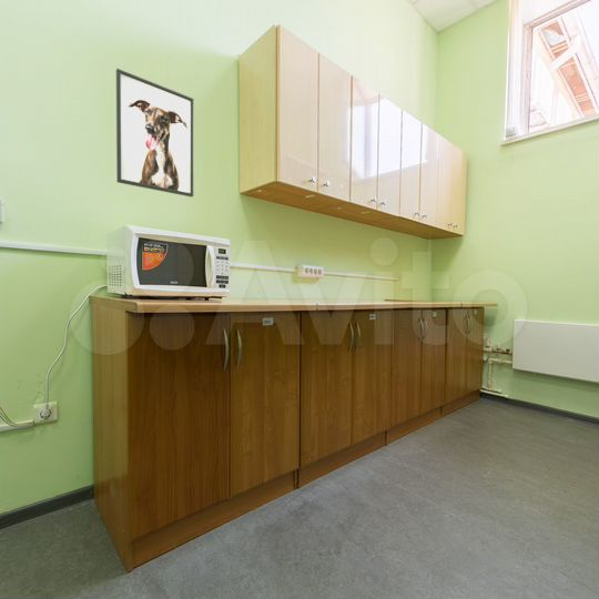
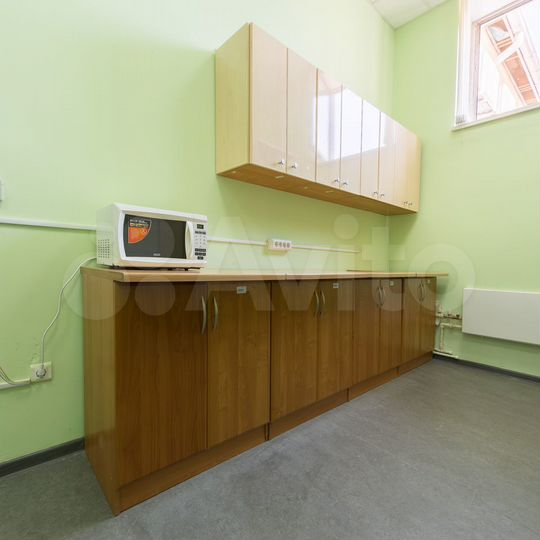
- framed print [115,68,195,199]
